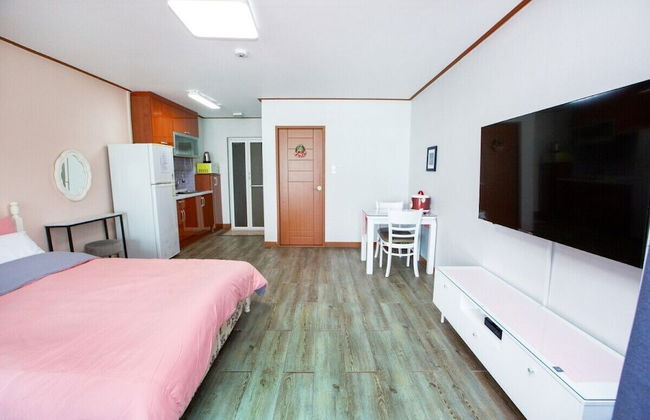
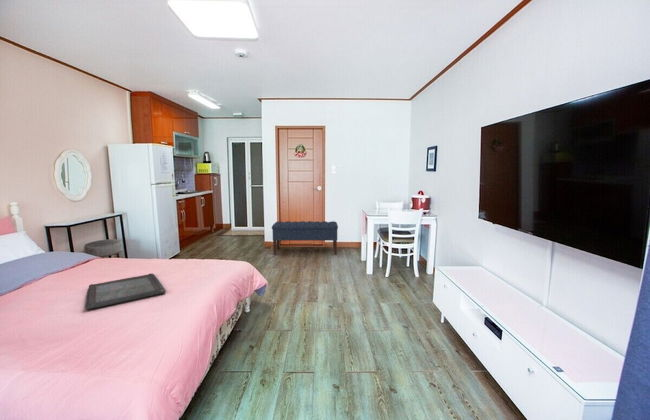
+ bench [271,220,339,255]
+ serving tray [84,273,167,311]
